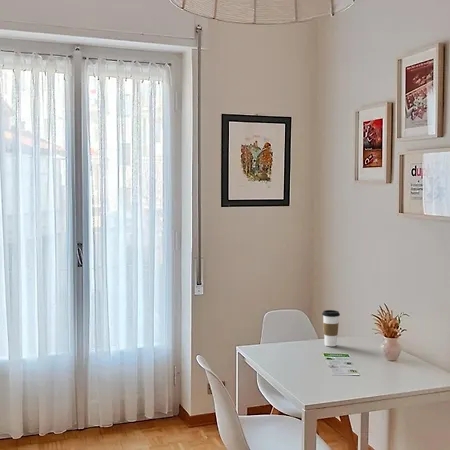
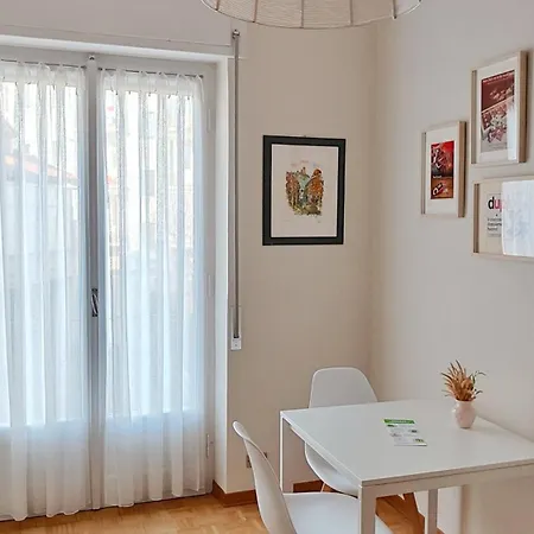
- coffee cup [321,309,341,348]
